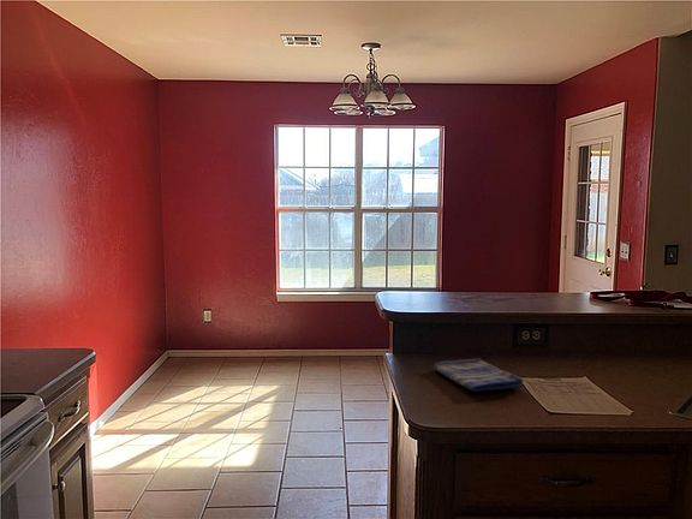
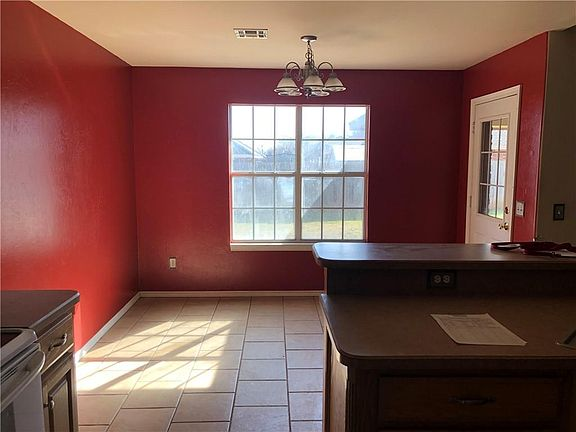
- dish towel [432,357,524,393]
